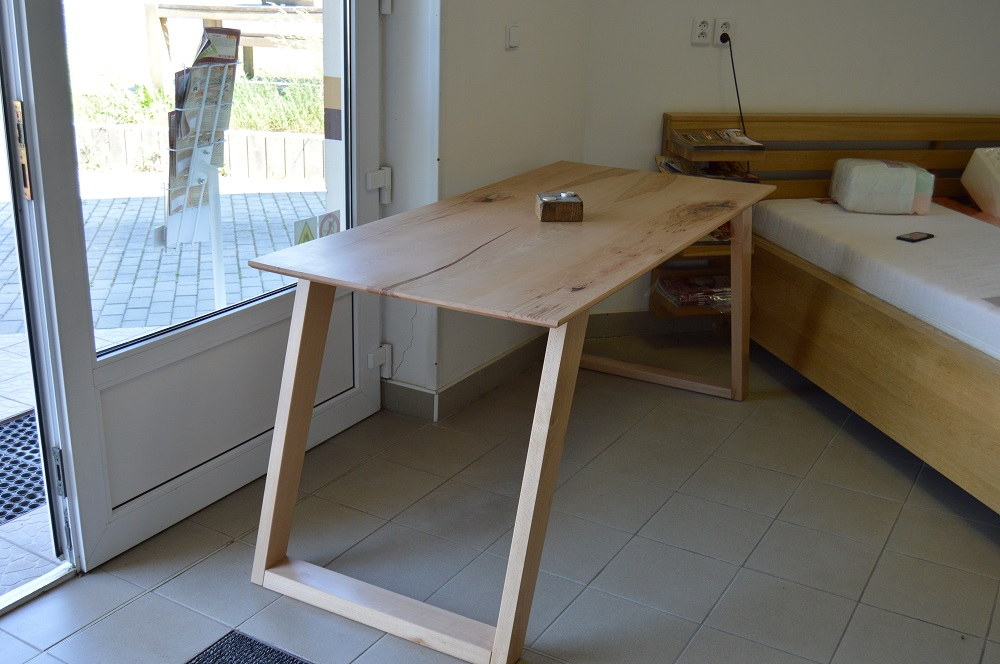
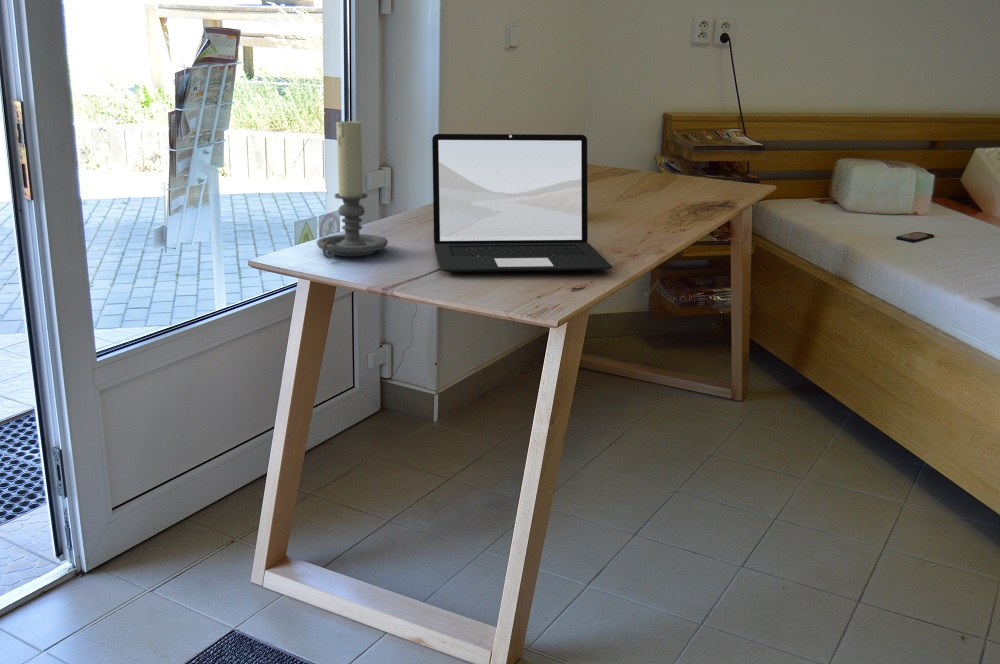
+ candle holder [316,118,389,260]
+ laptop [431,133,613,273]
